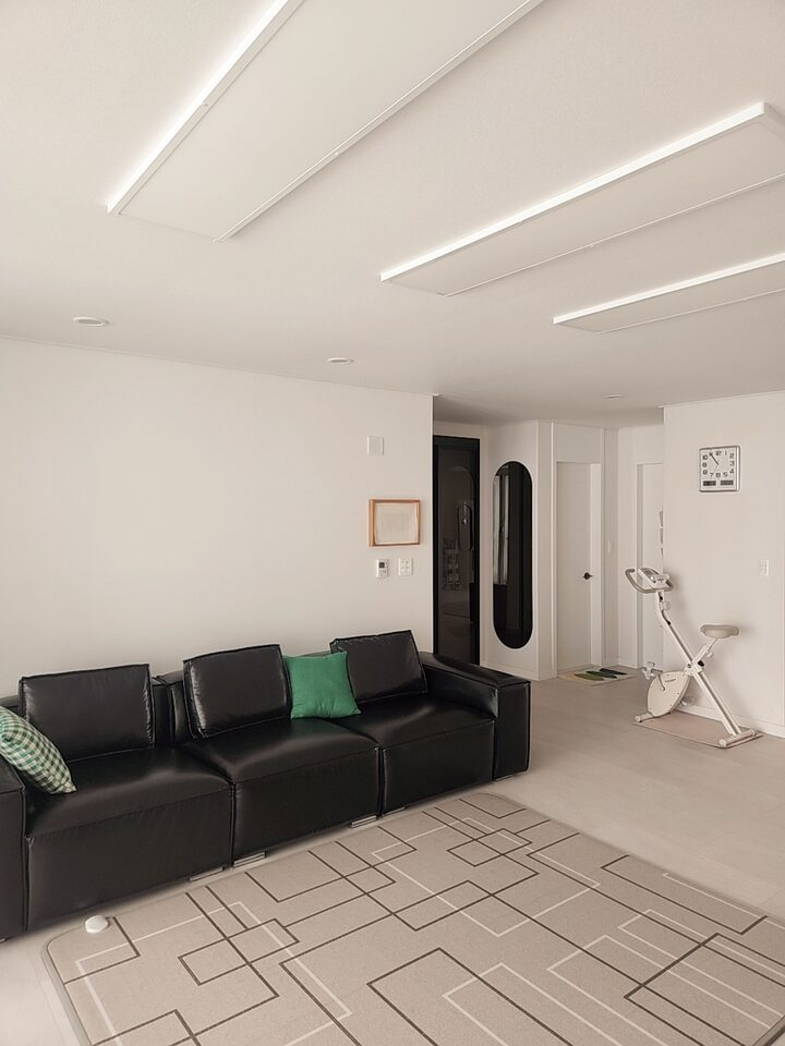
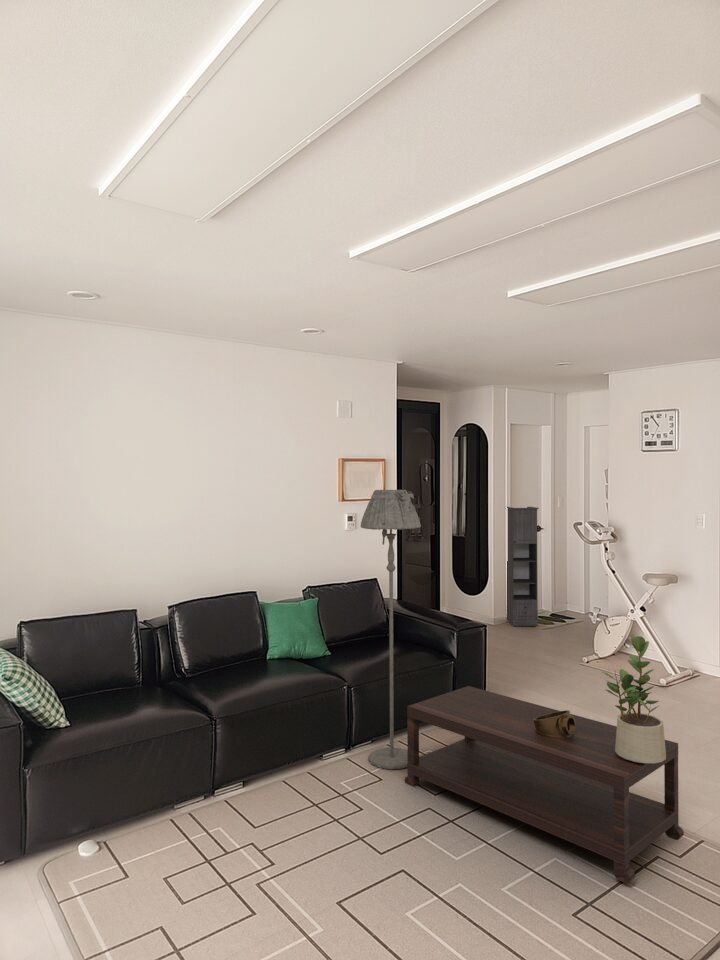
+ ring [533,709,576,739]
+ floor lamp [360,489,422,770]
+ potted plant [601,633,666,763]
+ coffee table [404,685,685,884]
+ storage cabinet [505,506,540,627]
